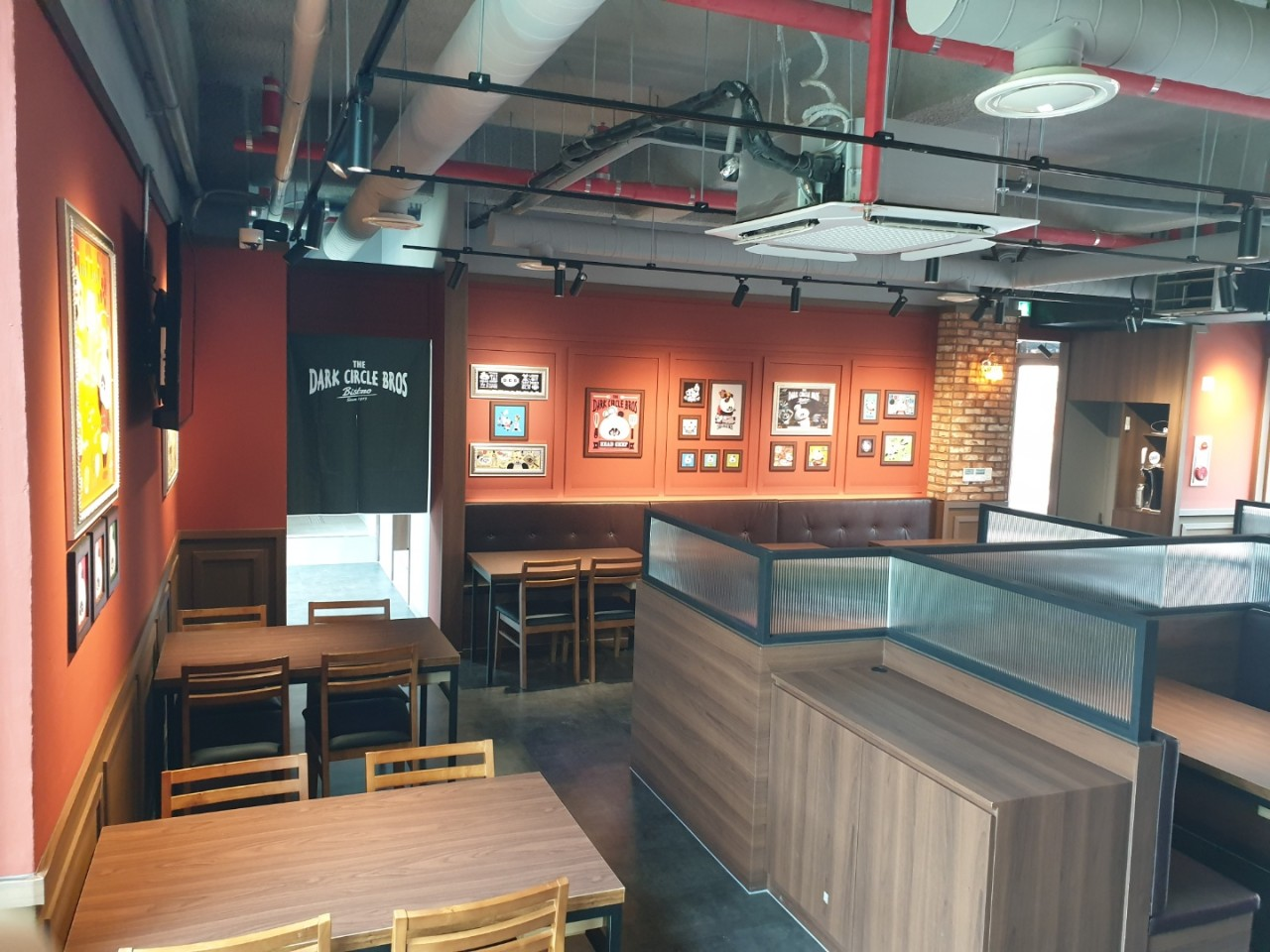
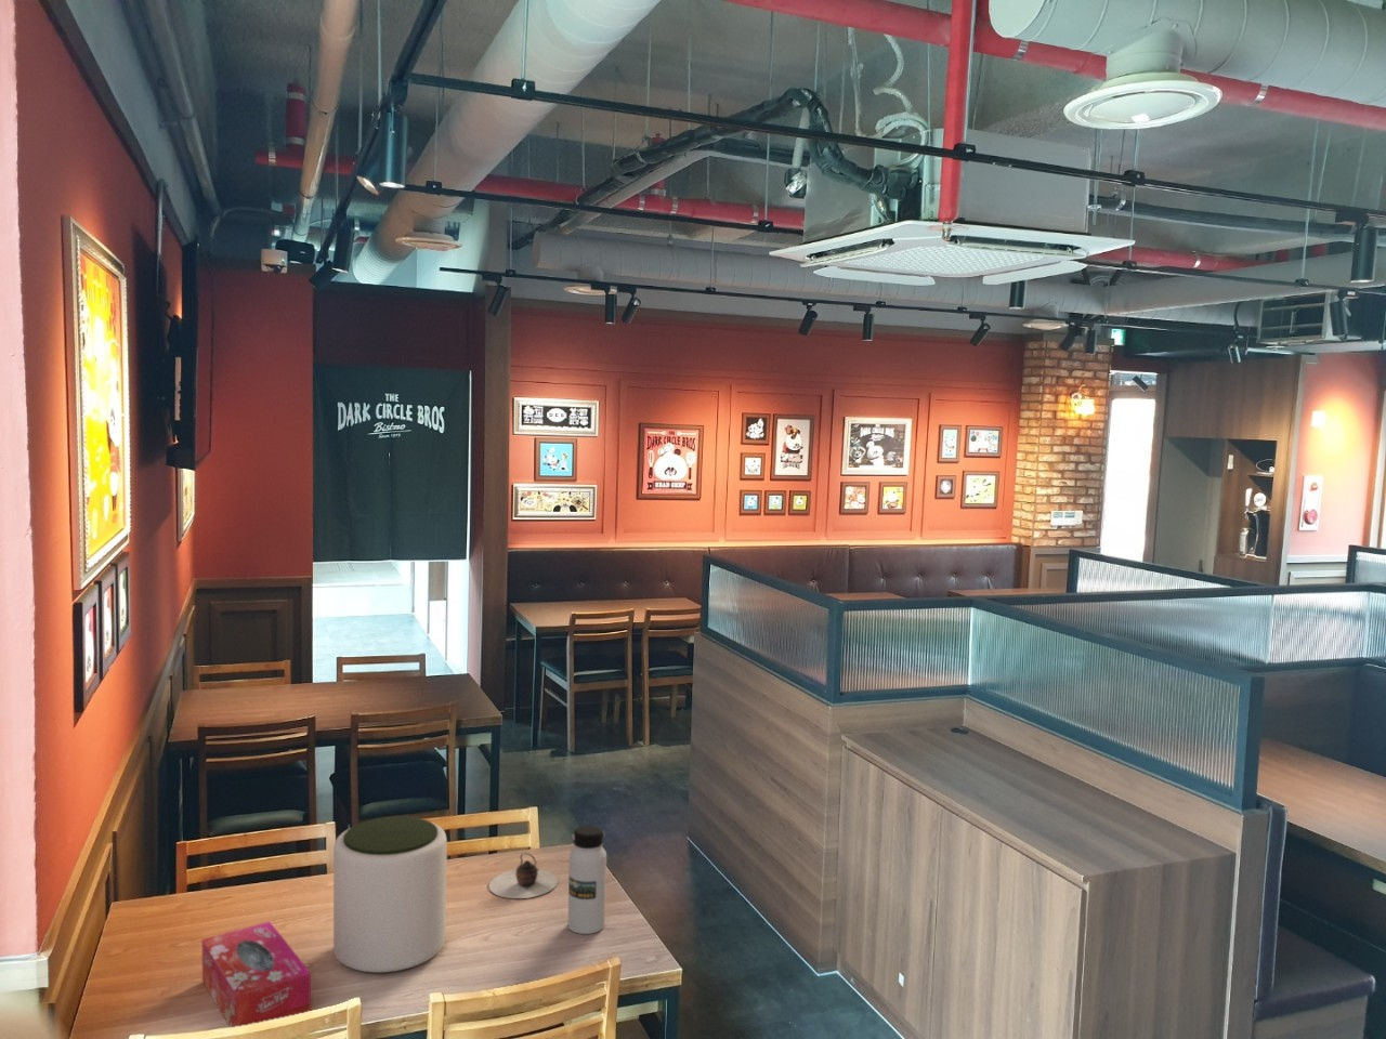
+ tissue box [201,920,312,1028]
+ teapot [488,851,559,899]
+ water bottle [567,825,608,935]
+ plant pot [333,815,447,974]
